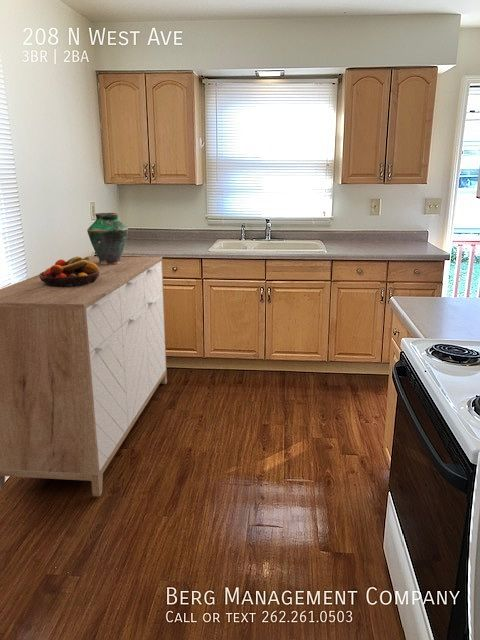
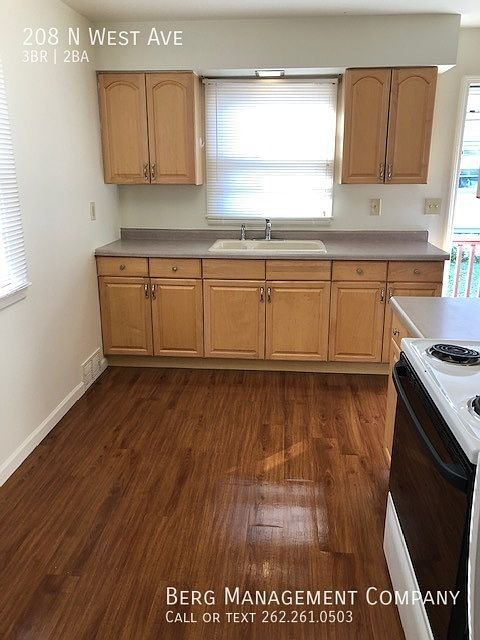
- fruit bowl [38,255,99,287]
- sideboard [0,255,168,497]
- vase [86,212,129,265]
